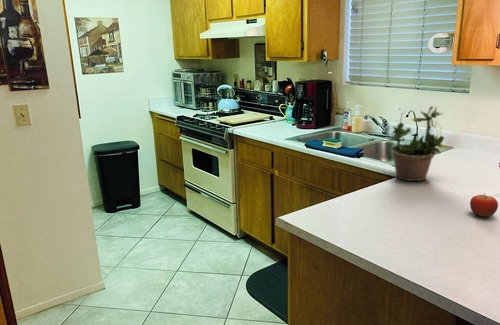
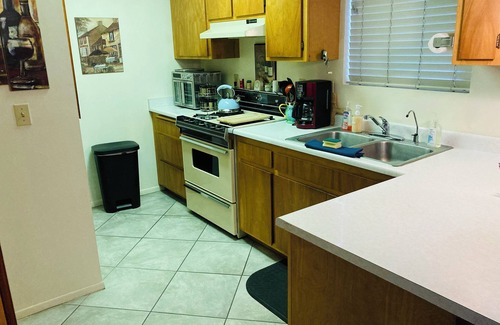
- potted plant [385,105,448,182]
- fruit [469,194,499,218]
